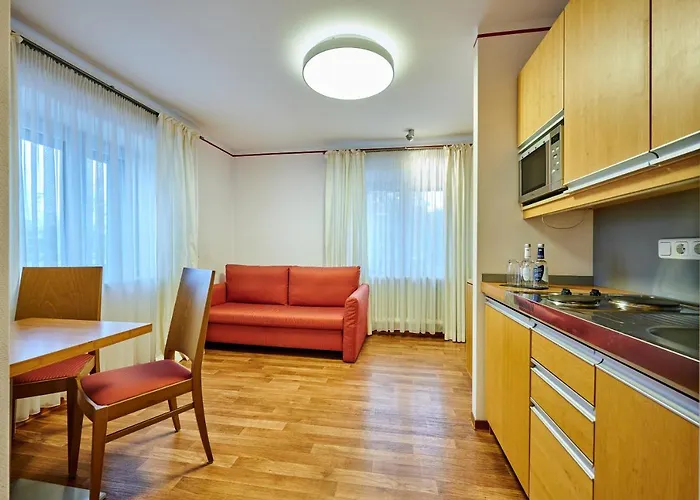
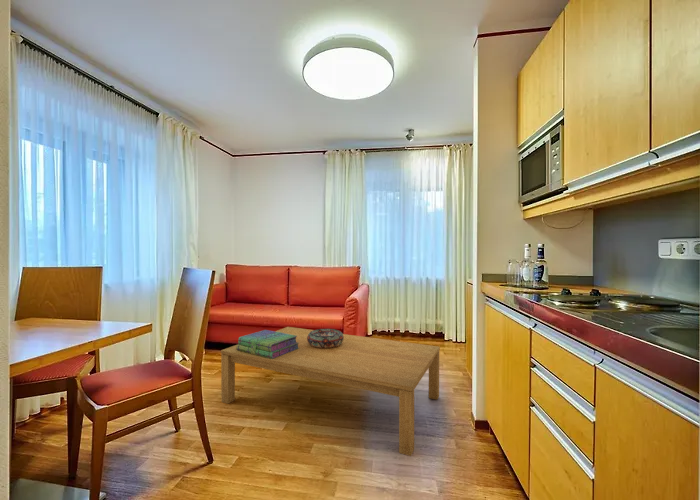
+ stack of books [236,329,298,359]
+ decorative bowl [307,328,344,348]
+ coffee table [220,326,441,457]
